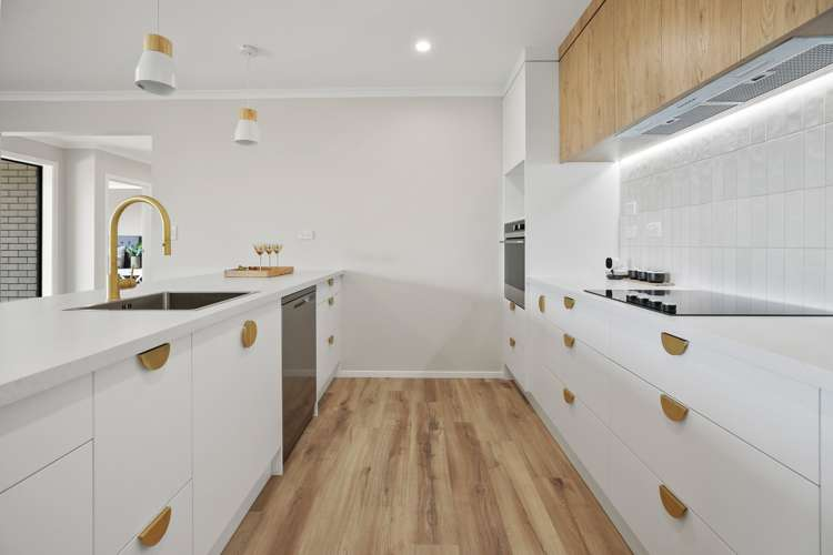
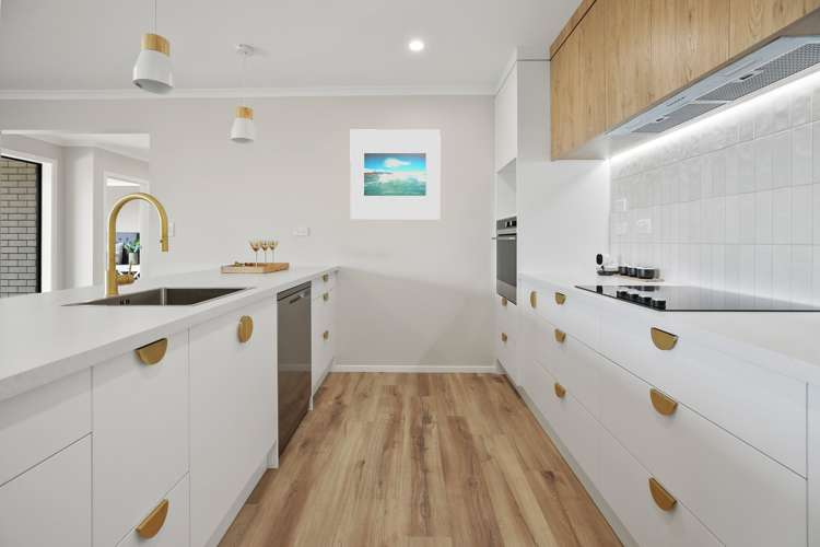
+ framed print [349,128,442,221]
